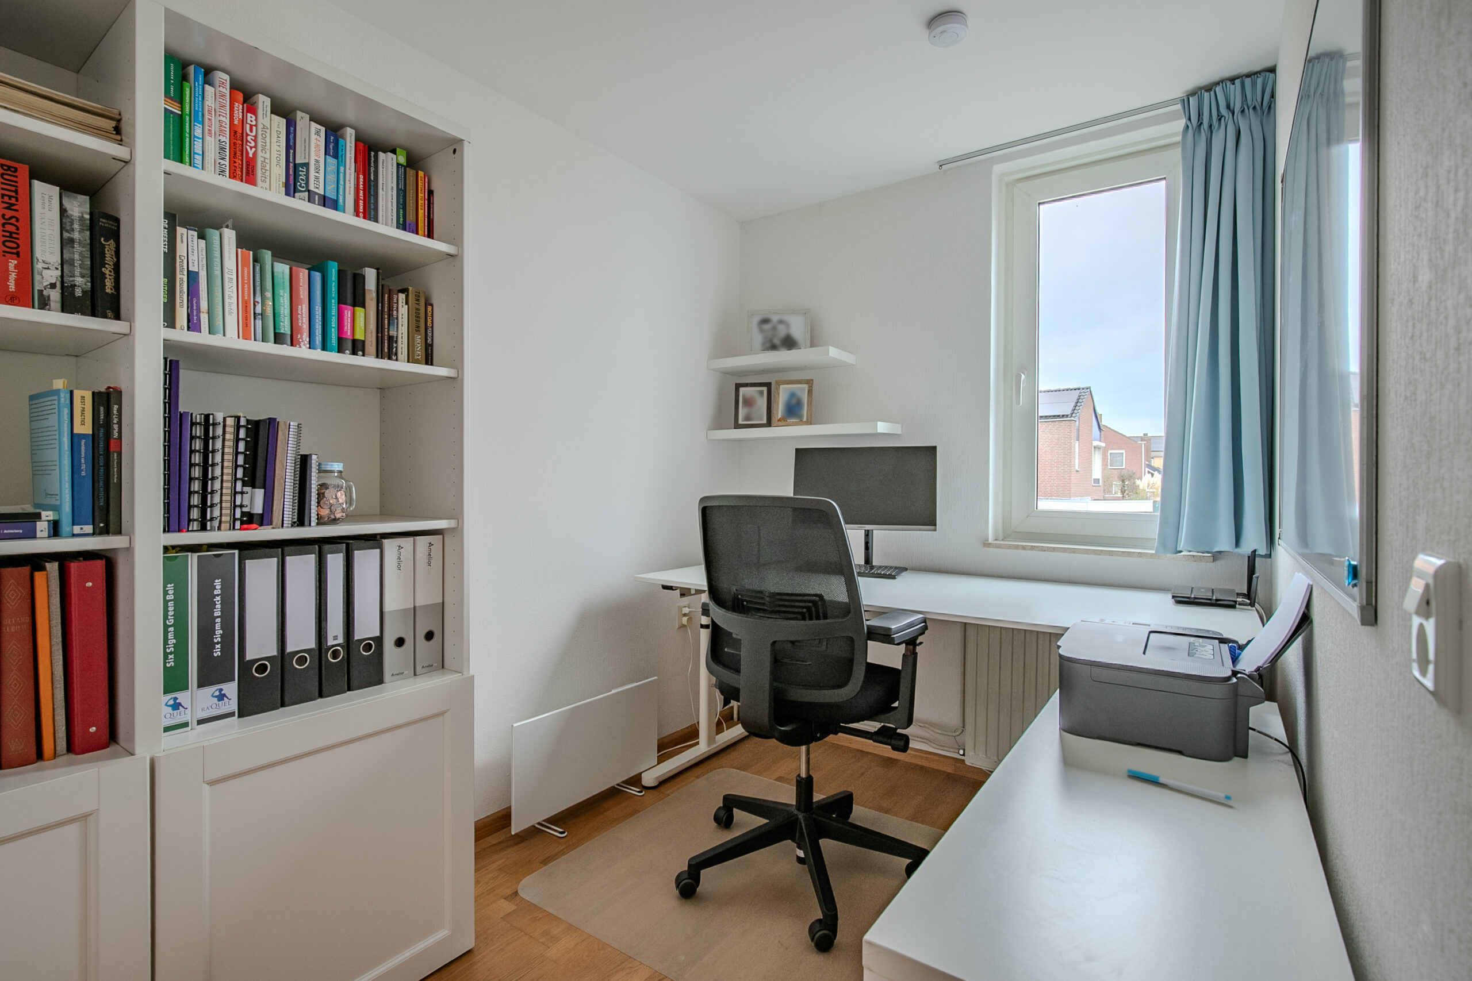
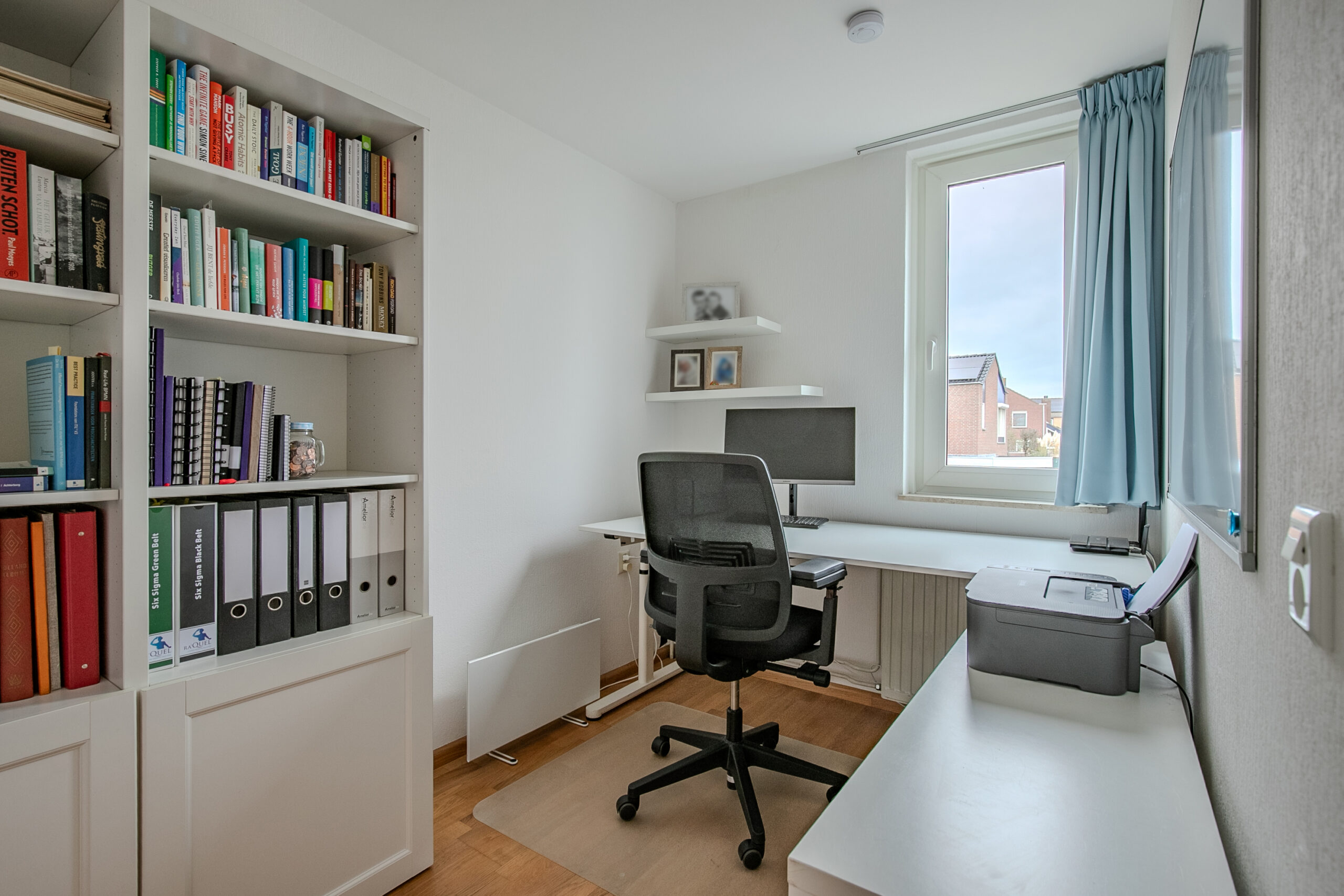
- pen [1126,768,1232,801]
